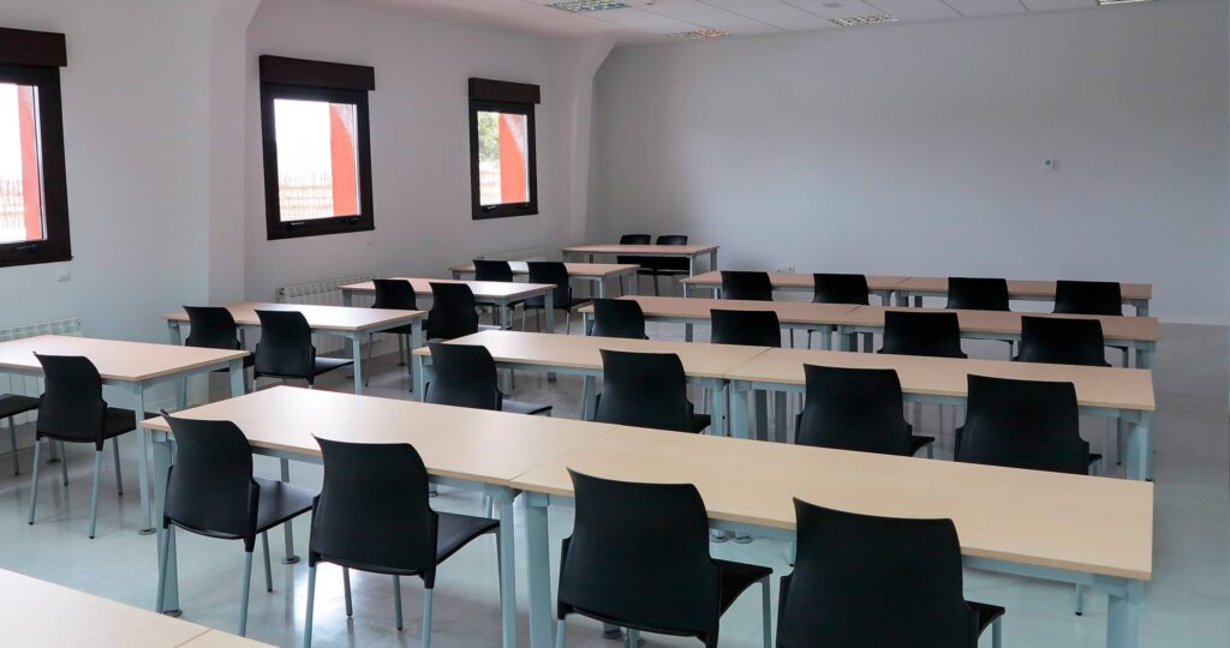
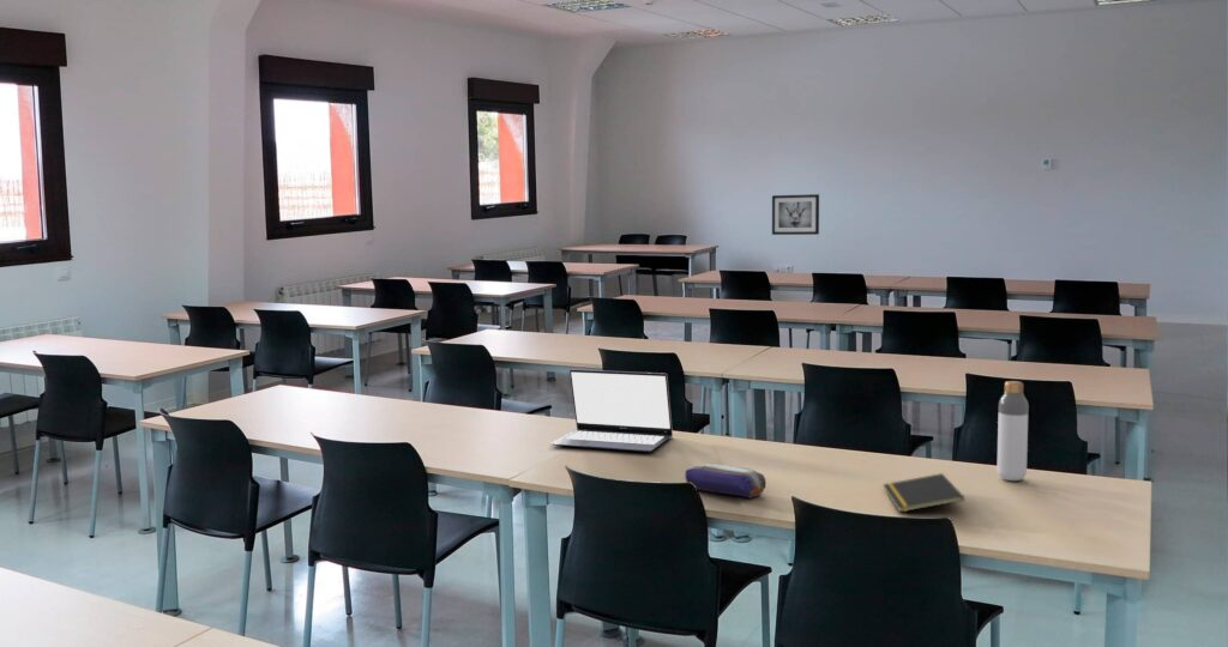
+ pencil case [684,462,768,500]
+ laptop [549,368,674,453]
+ bottle [995,380,1030,482]
+ wall art [771,193,820,236]
+ notepad [881,472,965,514]
